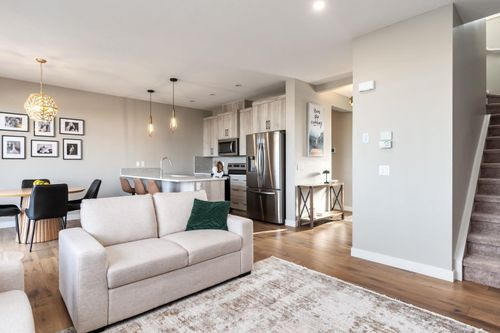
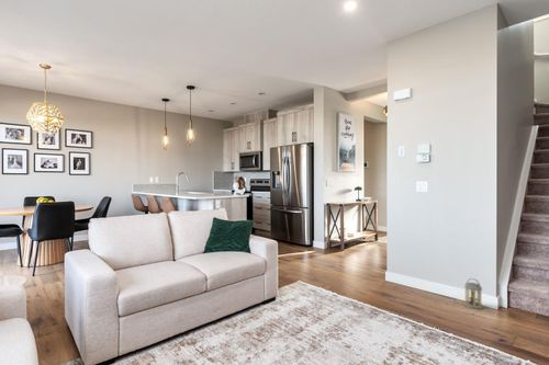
+ lantern [463,277,483,310]
